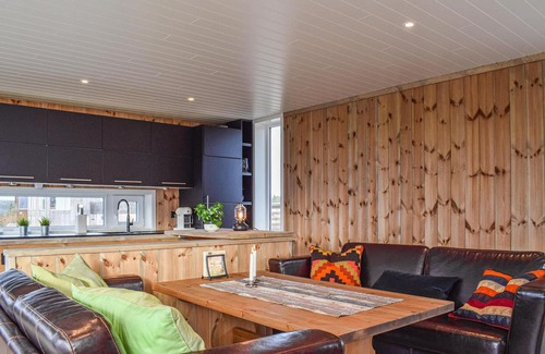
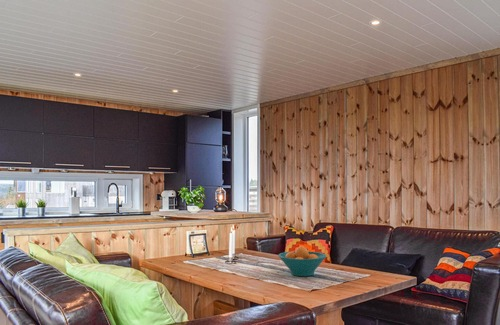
+ fruit bowl [277,245,327,277]
